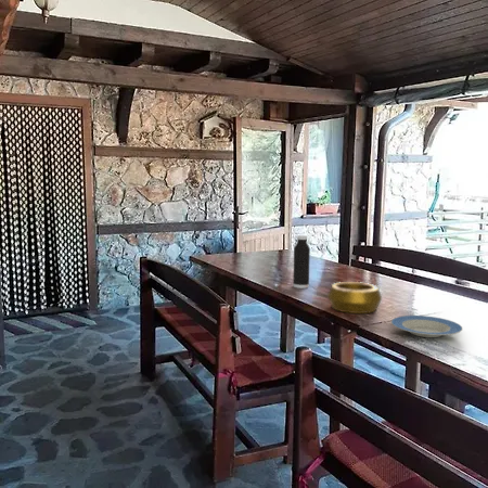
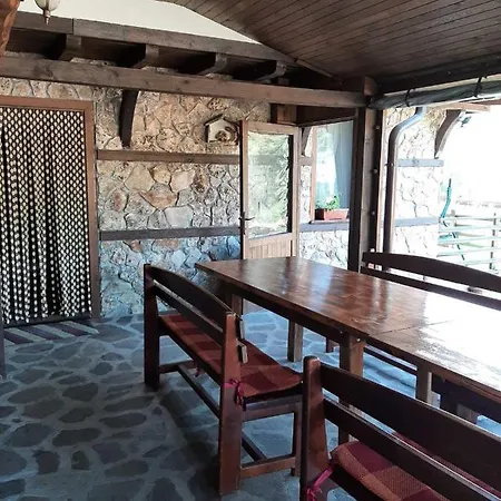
- water bottle [292,234,311,290]
- decorative bowl [326,281,383,314]
- plate [390,314,463,338]
